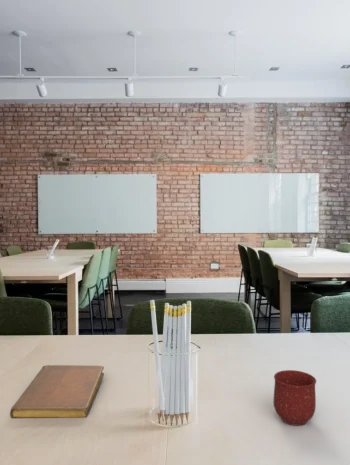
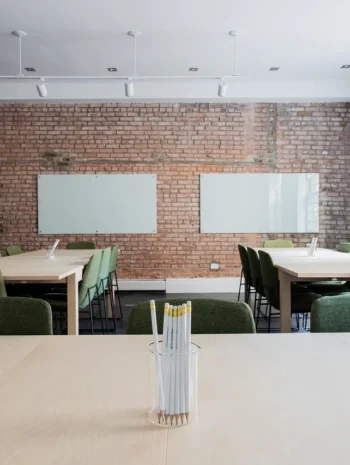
- mug [272,369,317,427]
- notebook [9,364,105,419]
